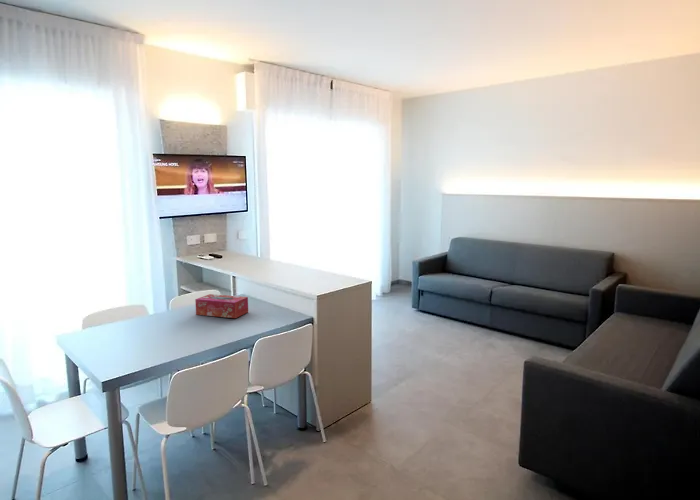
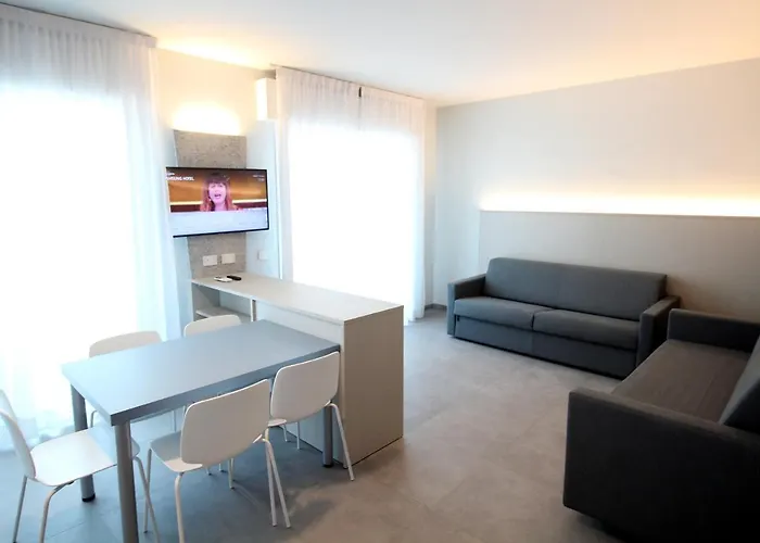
- tissue box [194,293,249,319]
